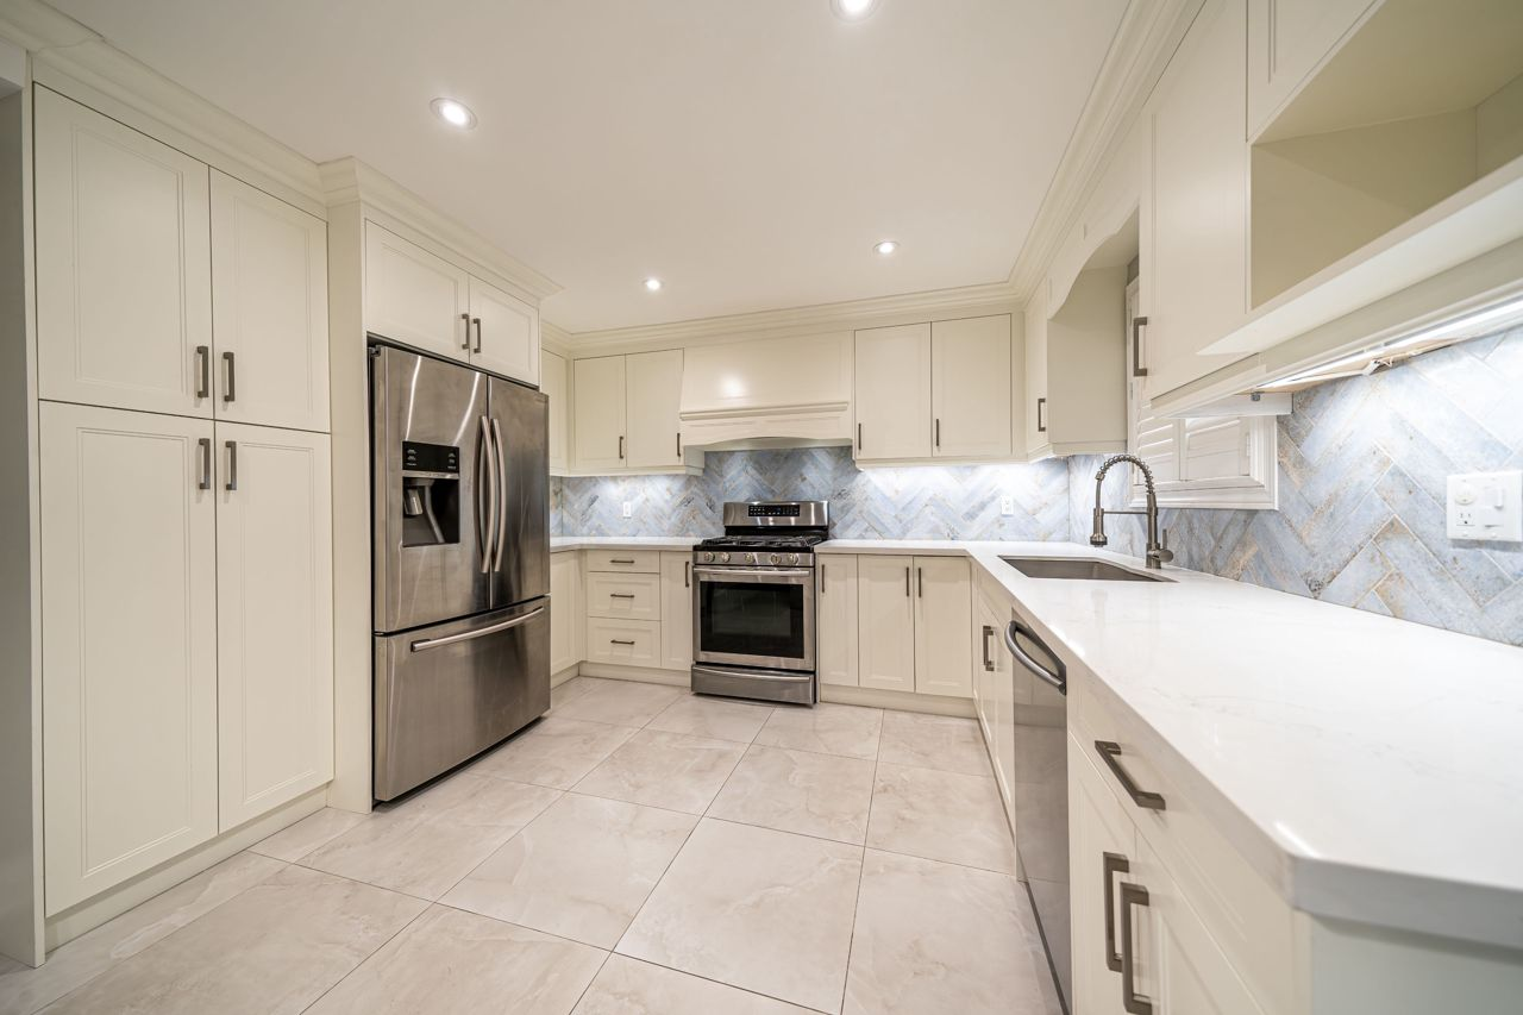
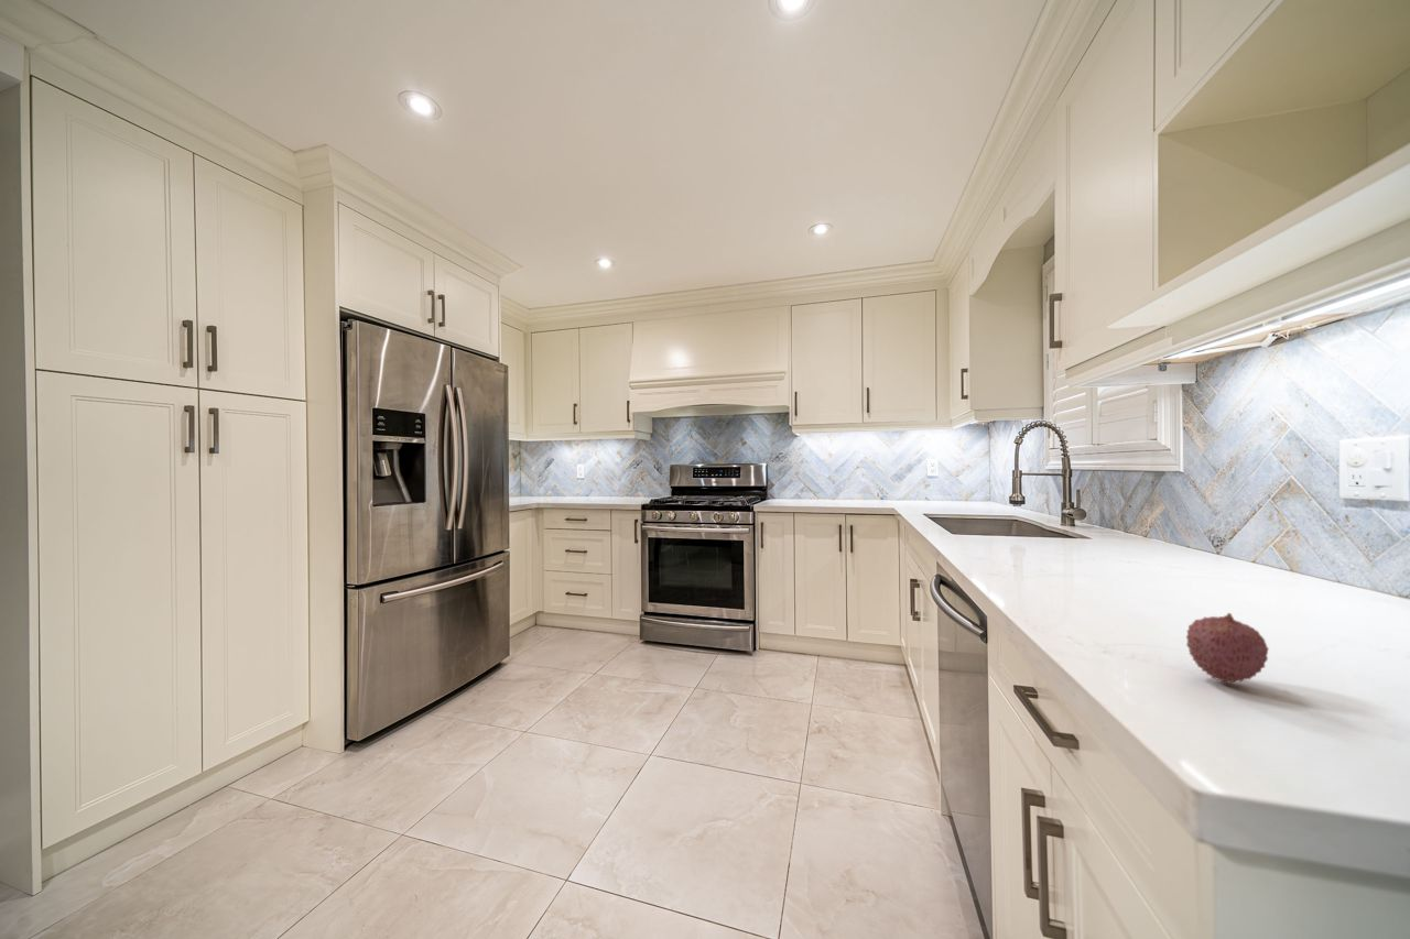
+ fruit [1185,612,1270,684]
